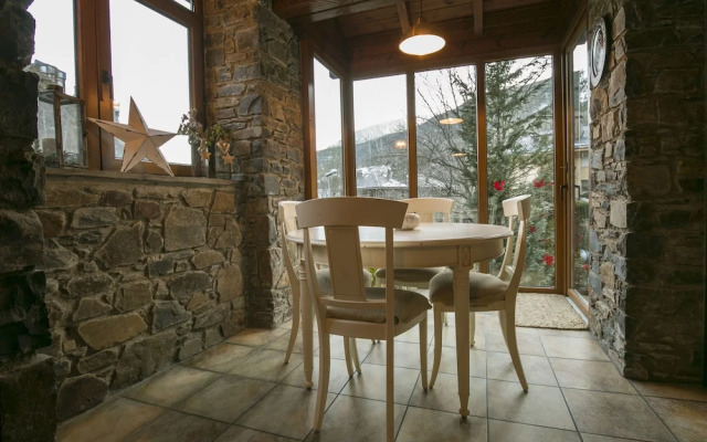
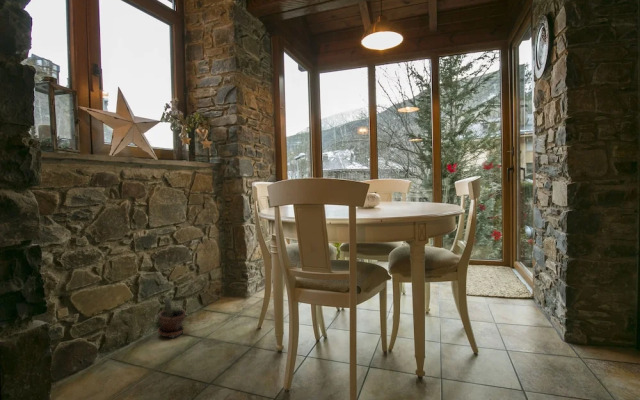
+ potted plant [156,296,187,339]
